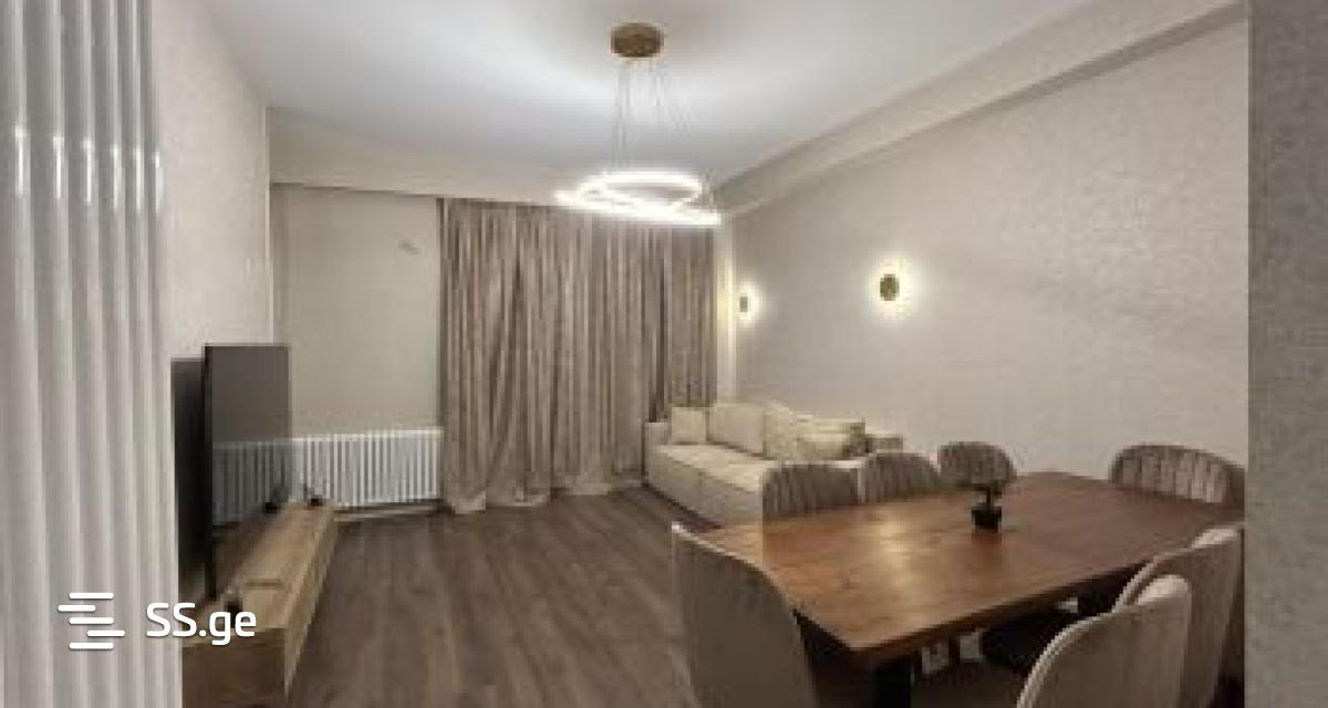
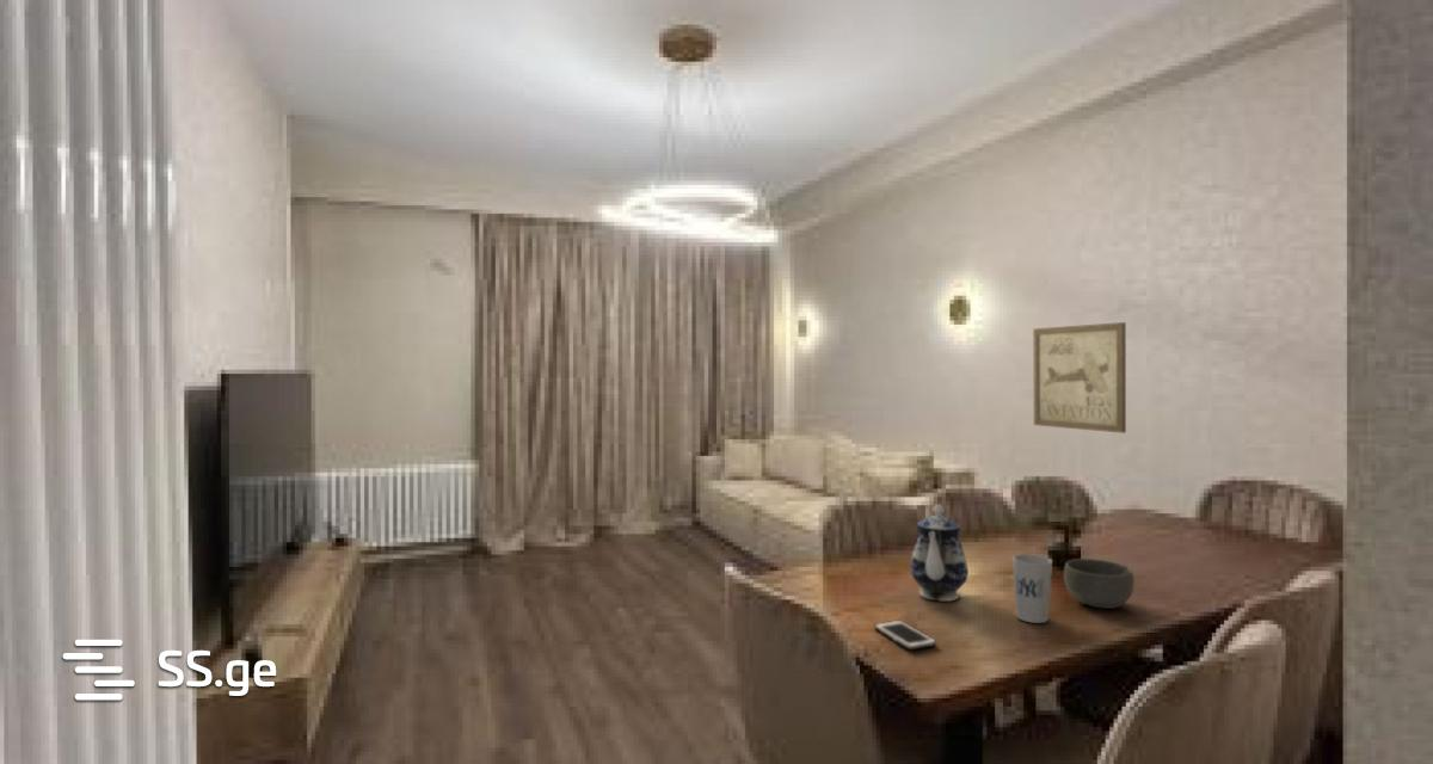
+ teapot [910,504,970,603]
+ cup [1011,553,1053,624]
+ cell phone [874,620,937,651]
+ bowl [1063,557,1136,610]
+ wall art [1032,321,1127,435]
